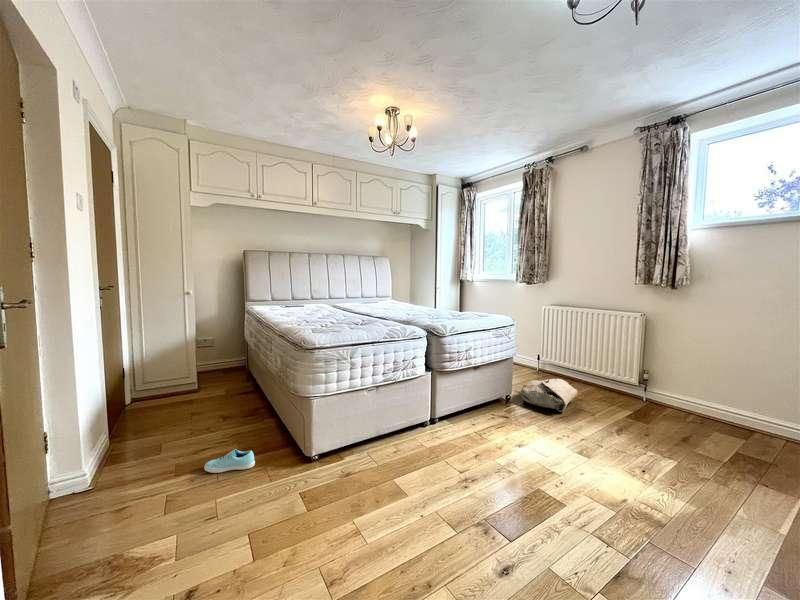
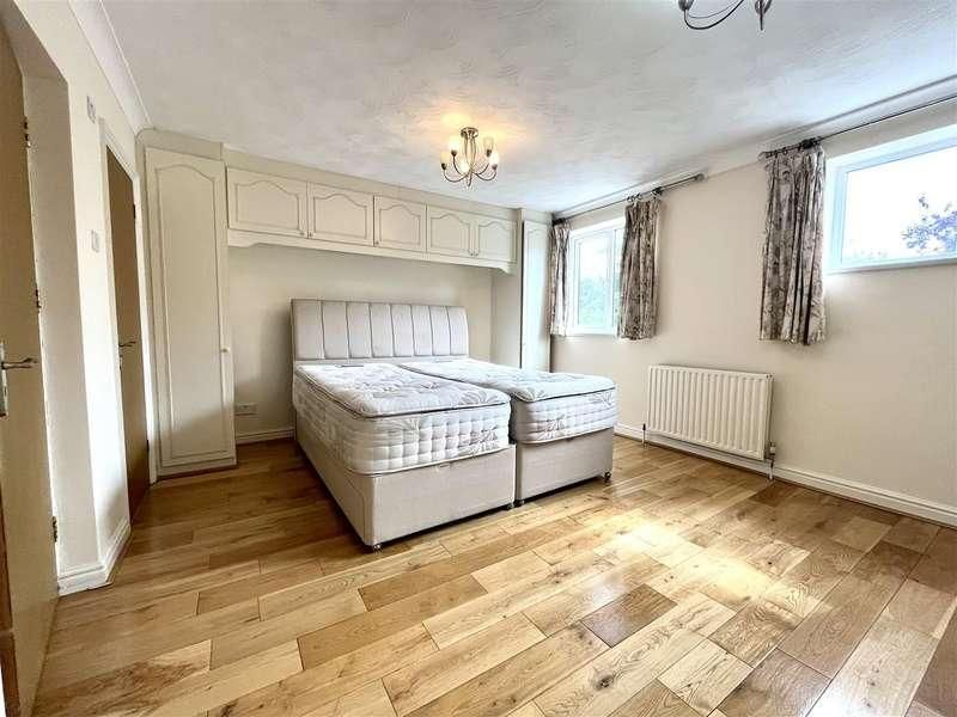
- bag [520,378,579,413]
- sneaker [203,448,256,474]
